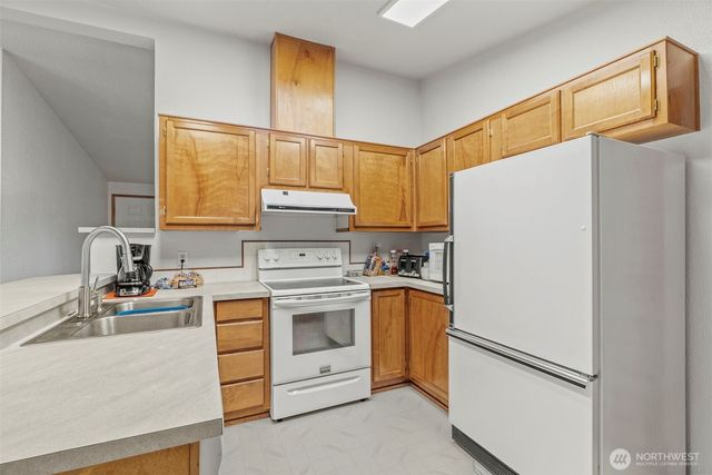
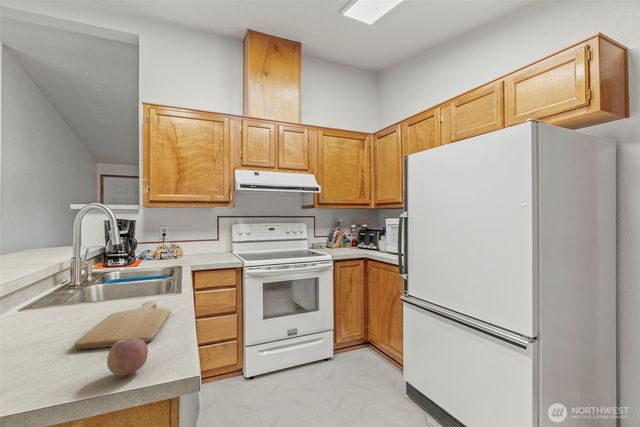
+ fruit [106,338,149,376]
+ chopping board [73,300,172,349]
